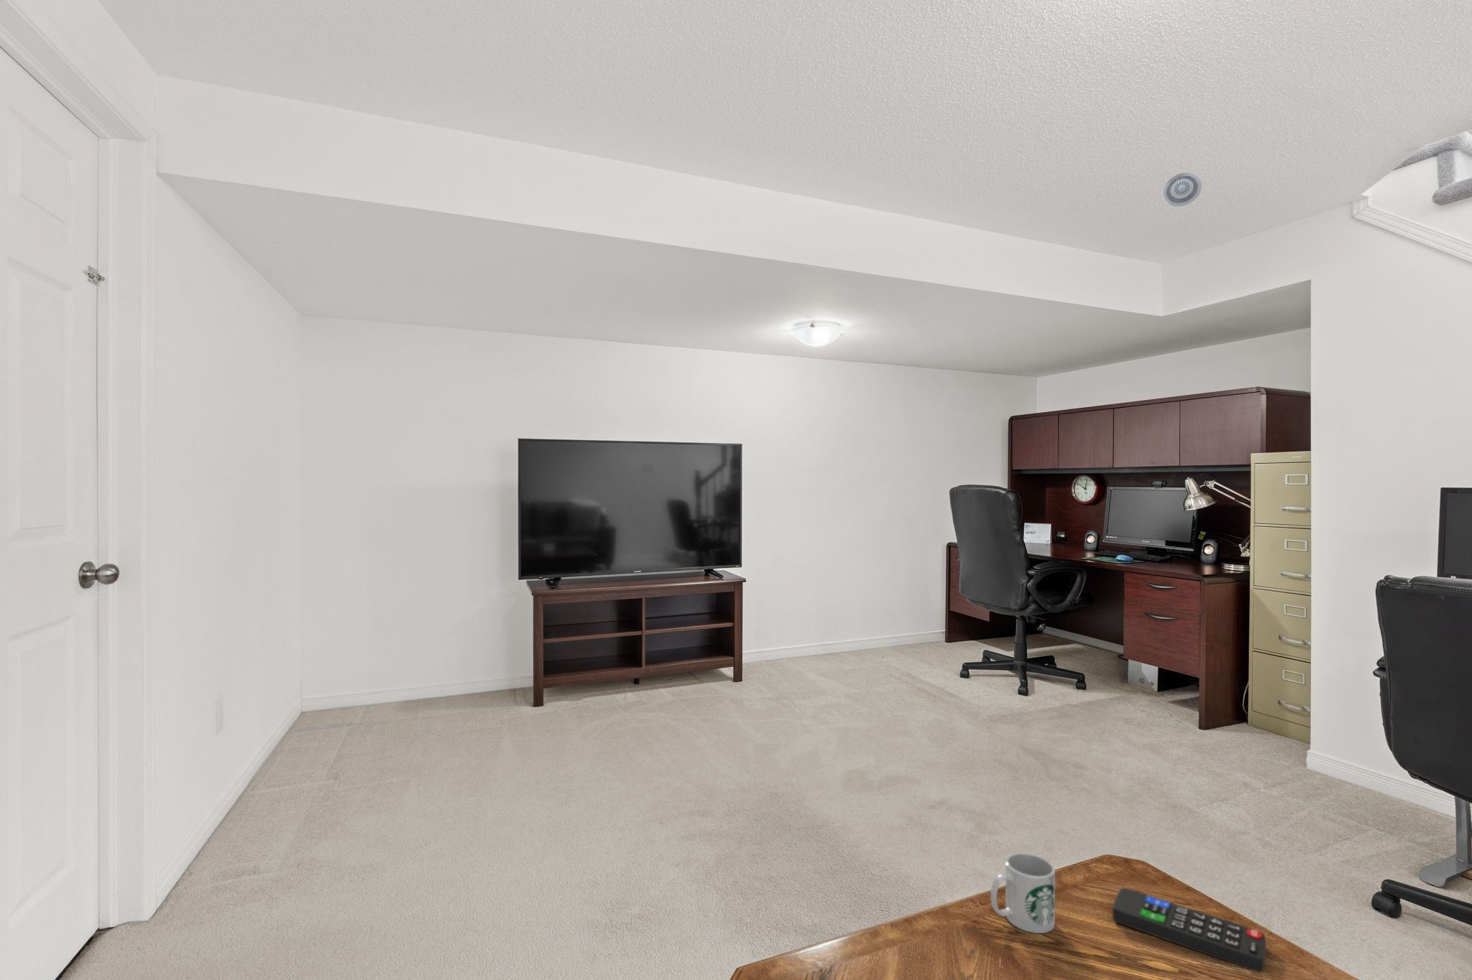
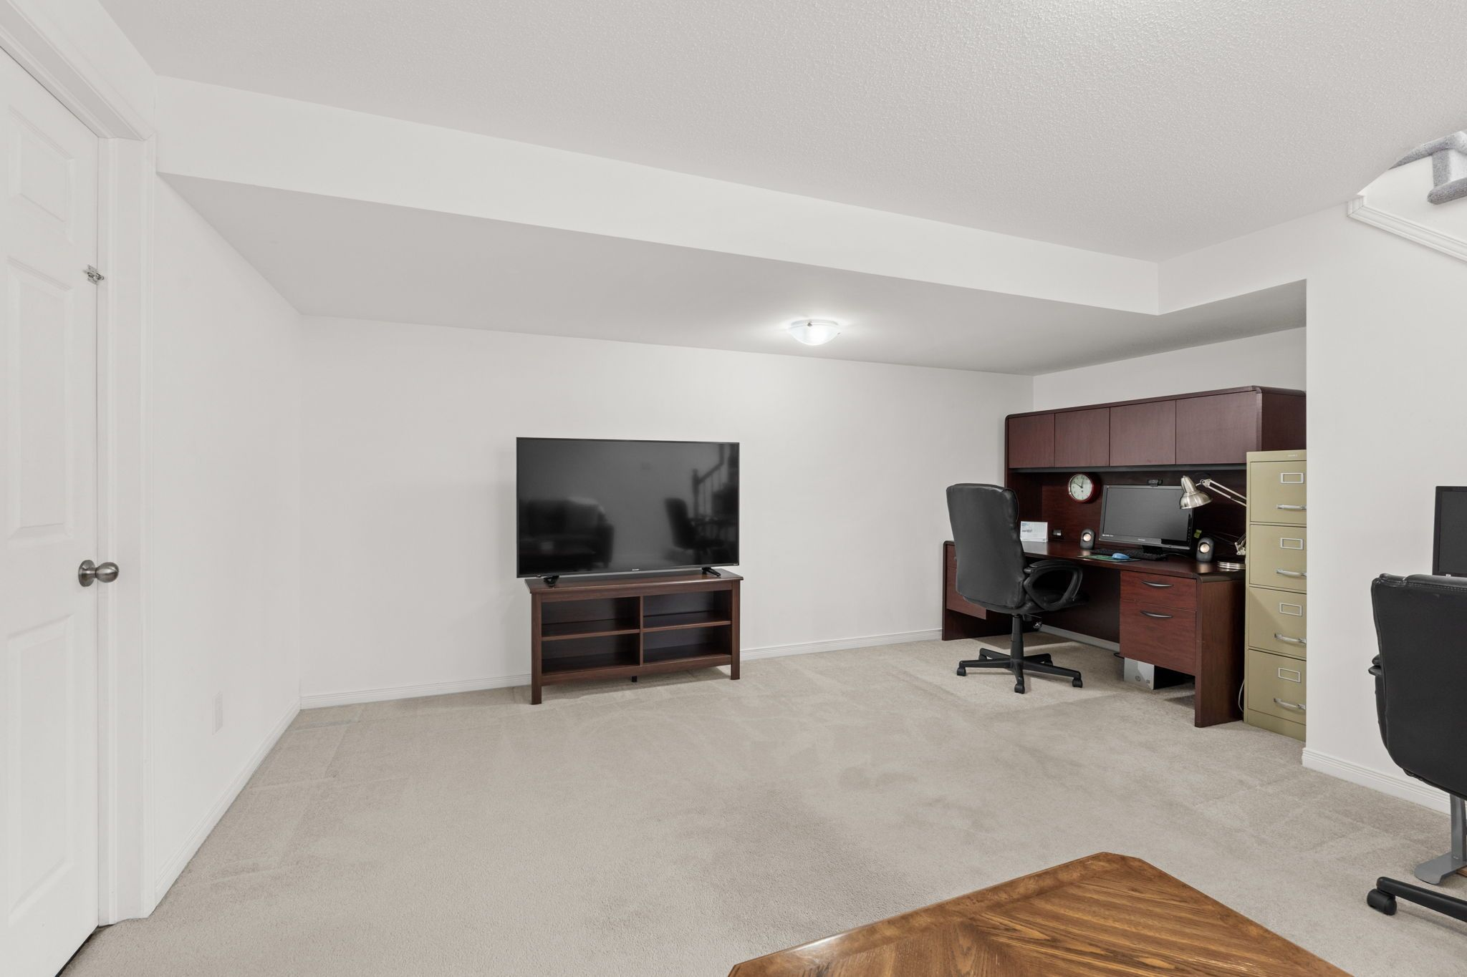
- smoke detector [1162,173,1203,208]
- mug [989,853,1056,934]
- remote control [1112,887,1266,972]
